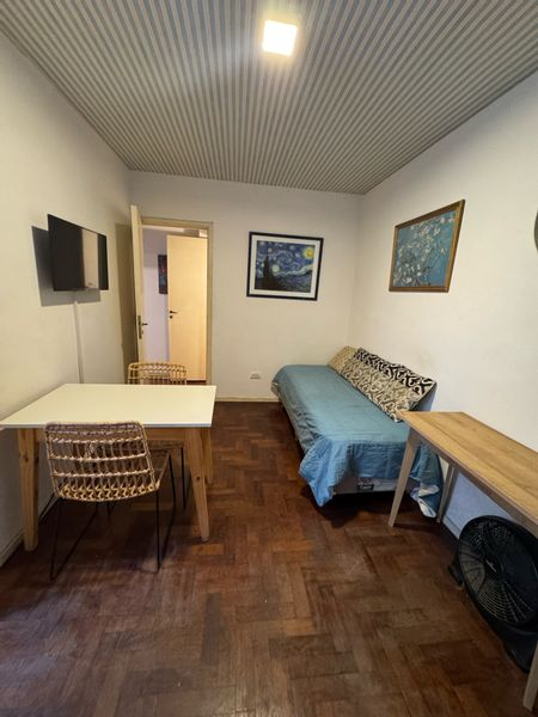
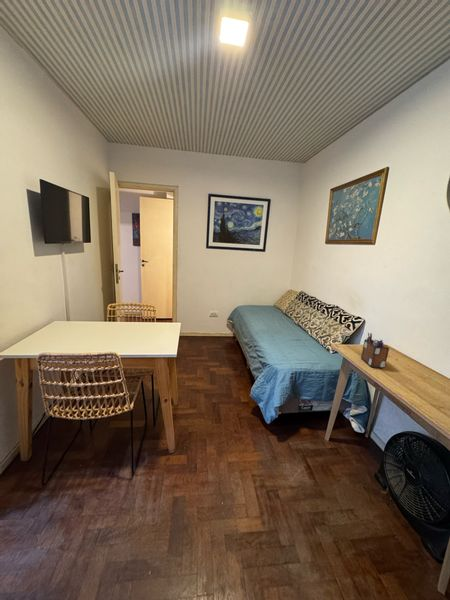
+ desk organizer [360,332,390,369]
